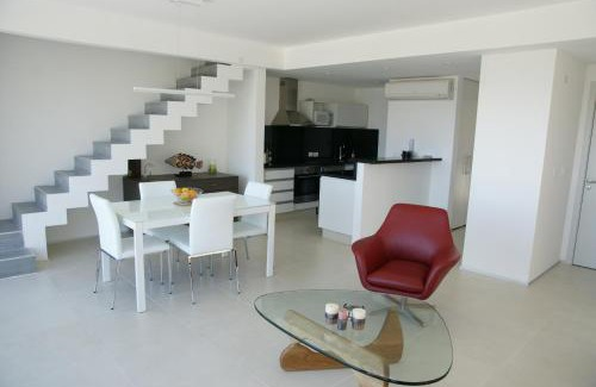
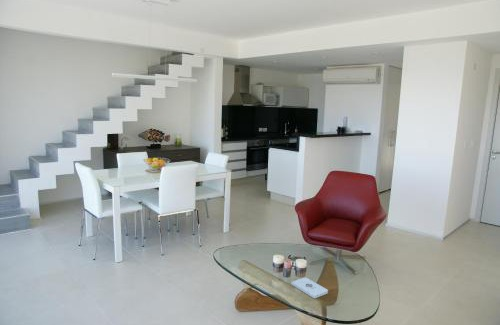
+ notepad [290,277,329,299]
